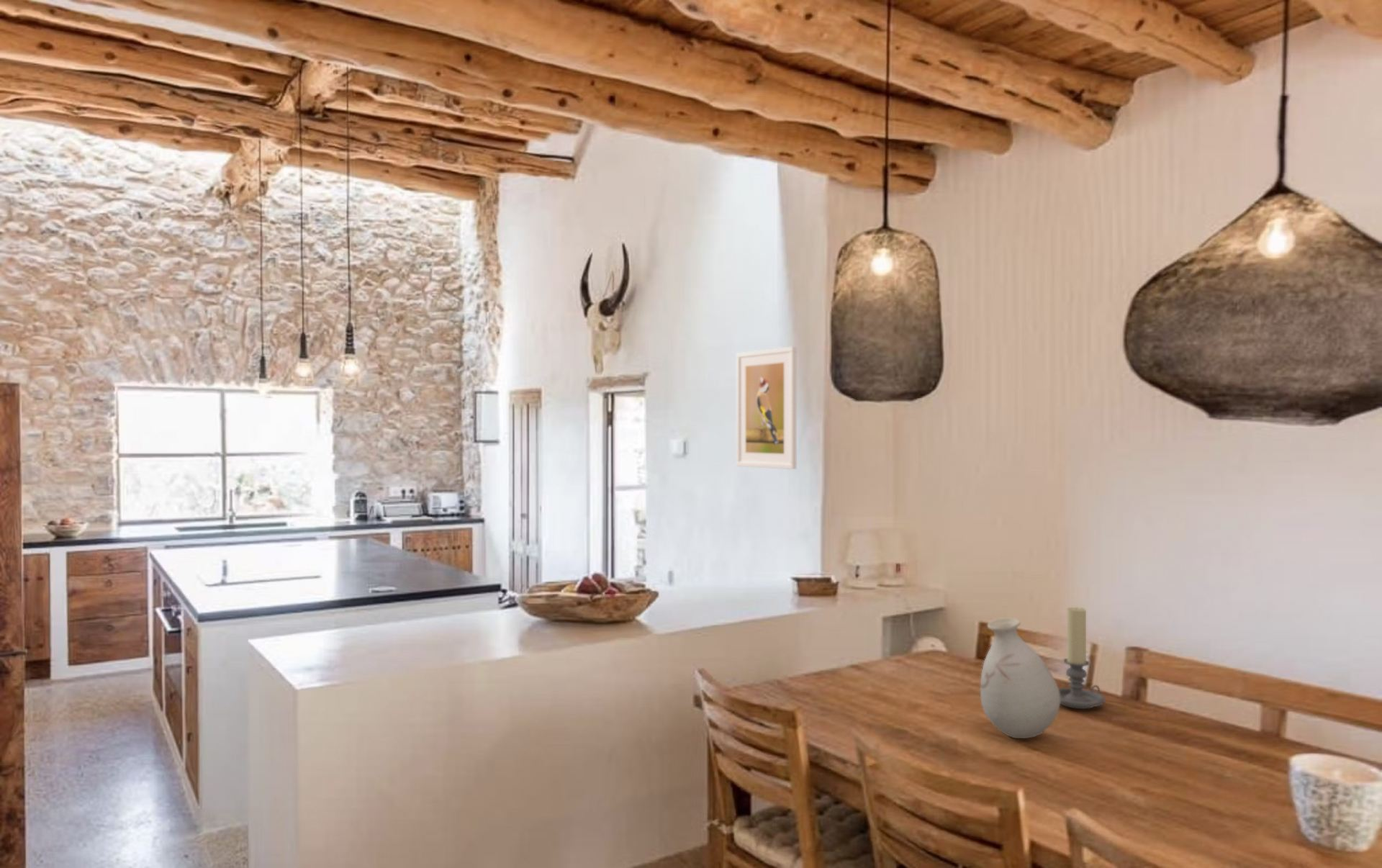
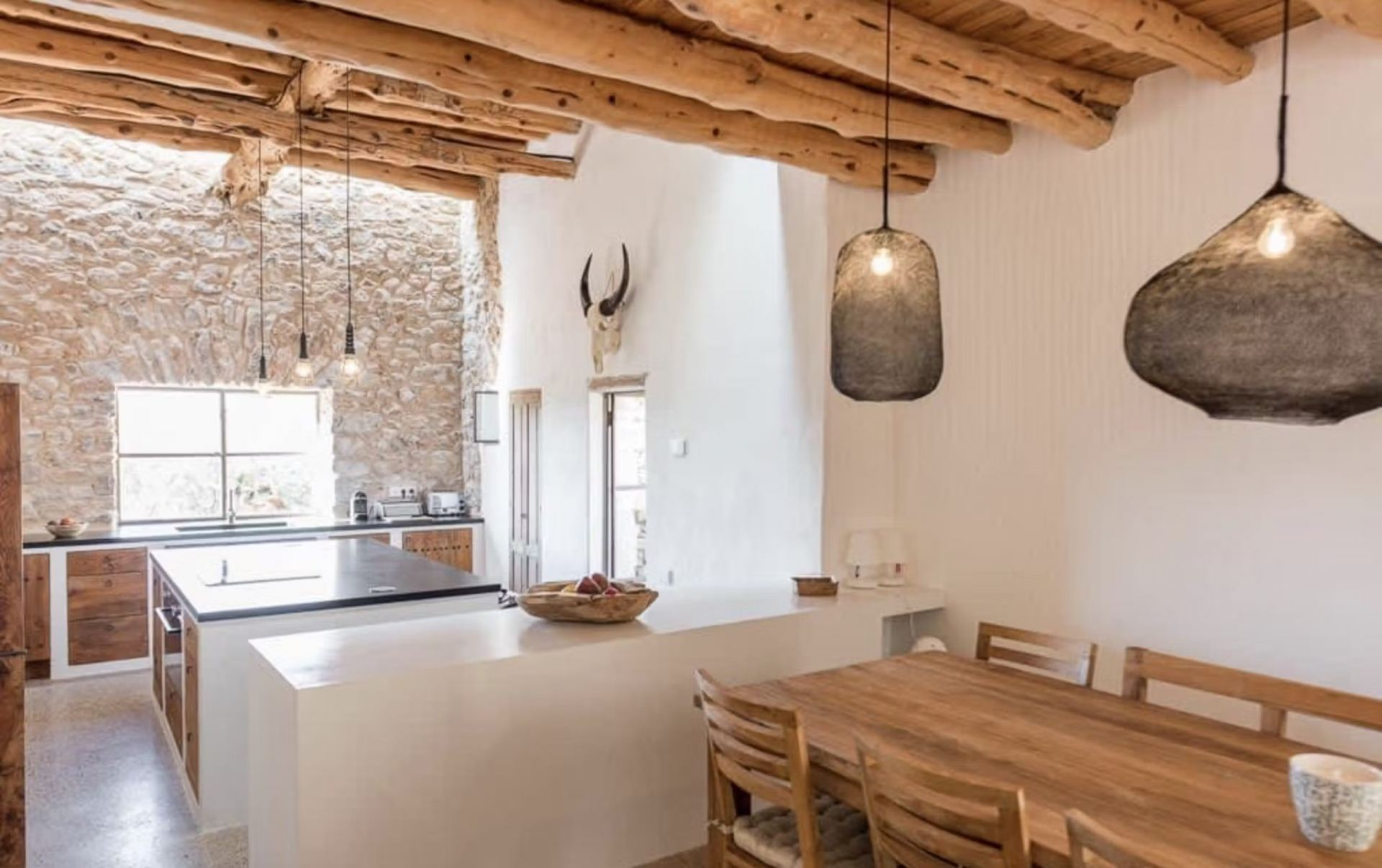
- vase [980,618,1060,739]
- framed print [736,345,797,470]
- candle holder [1058,606,1106,710]
